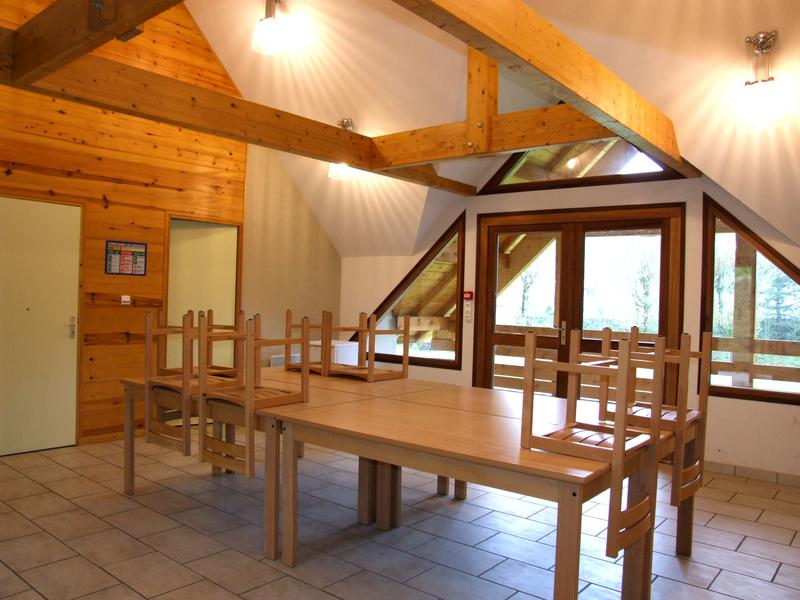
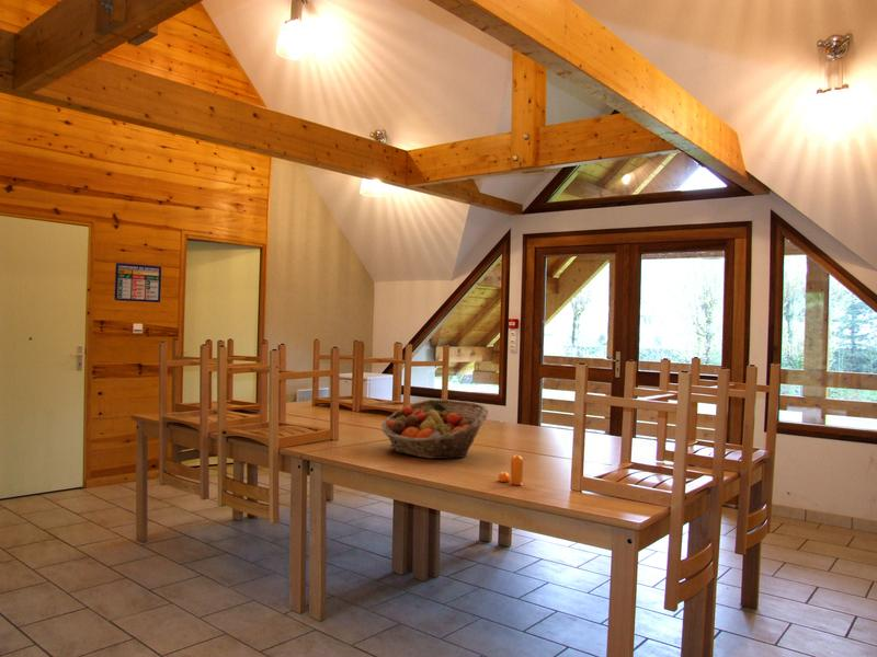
+ pepper shaker [497,454,524,486]
+ fruit basket [380,399,489,460]
